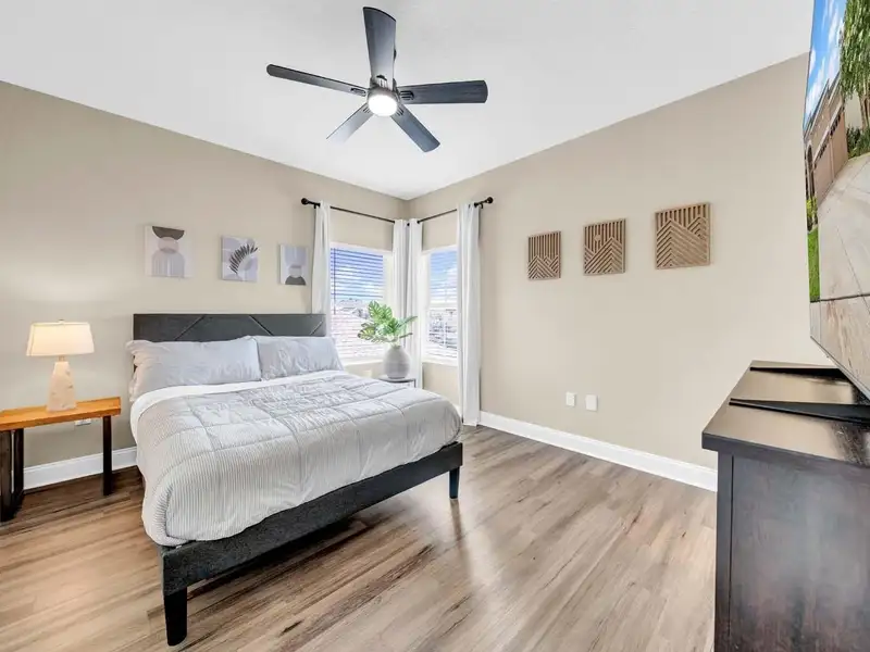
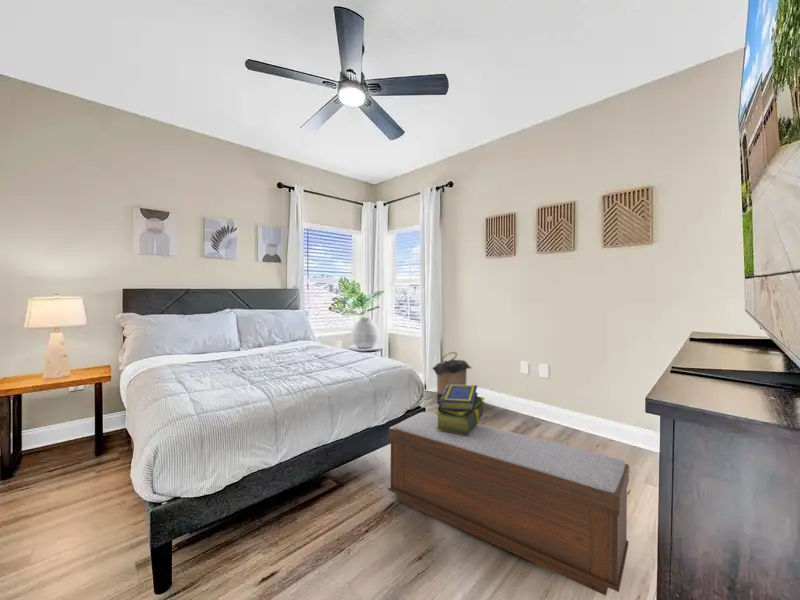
+ stack of books [434,384,486,435]
+ bench [388,411,630,597]
+ laundry hamper [431,351,473,404]
